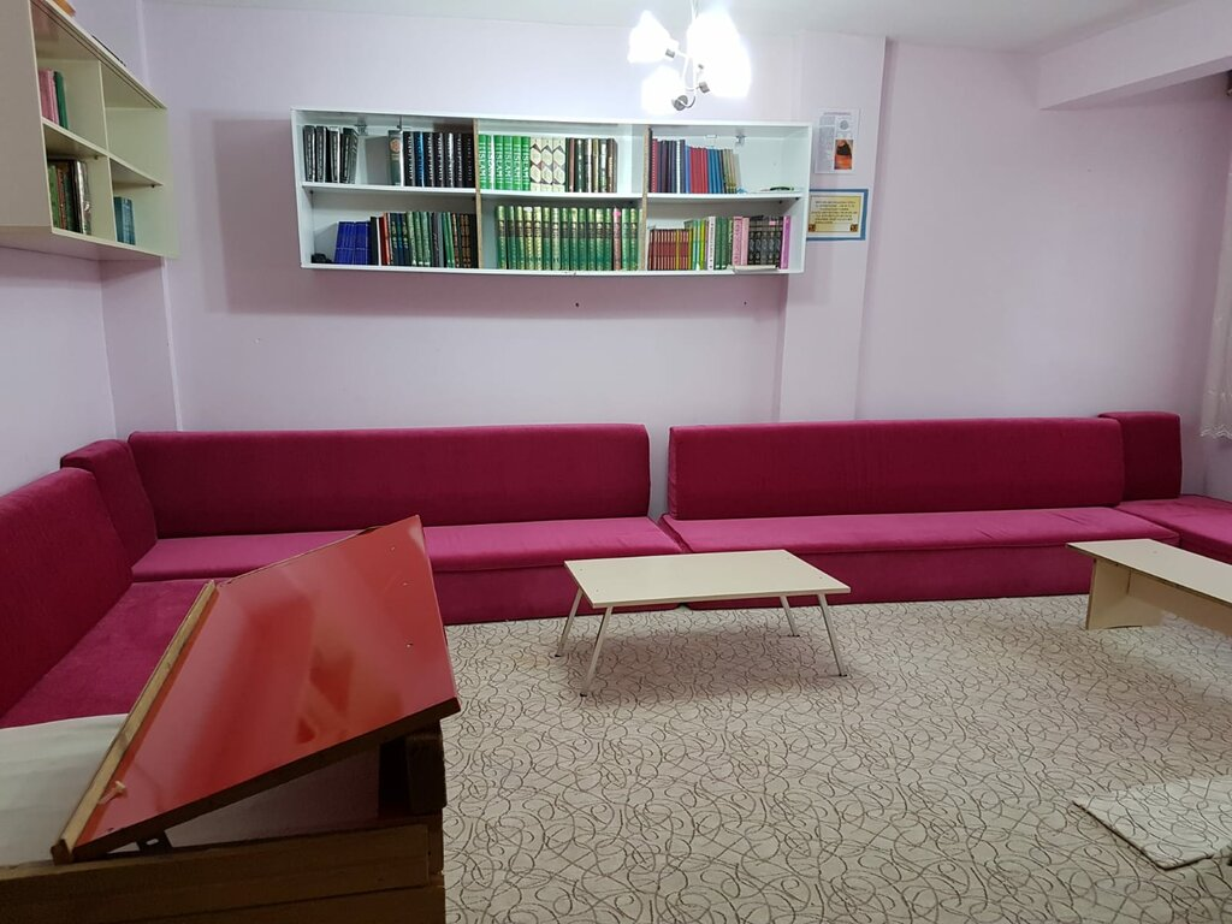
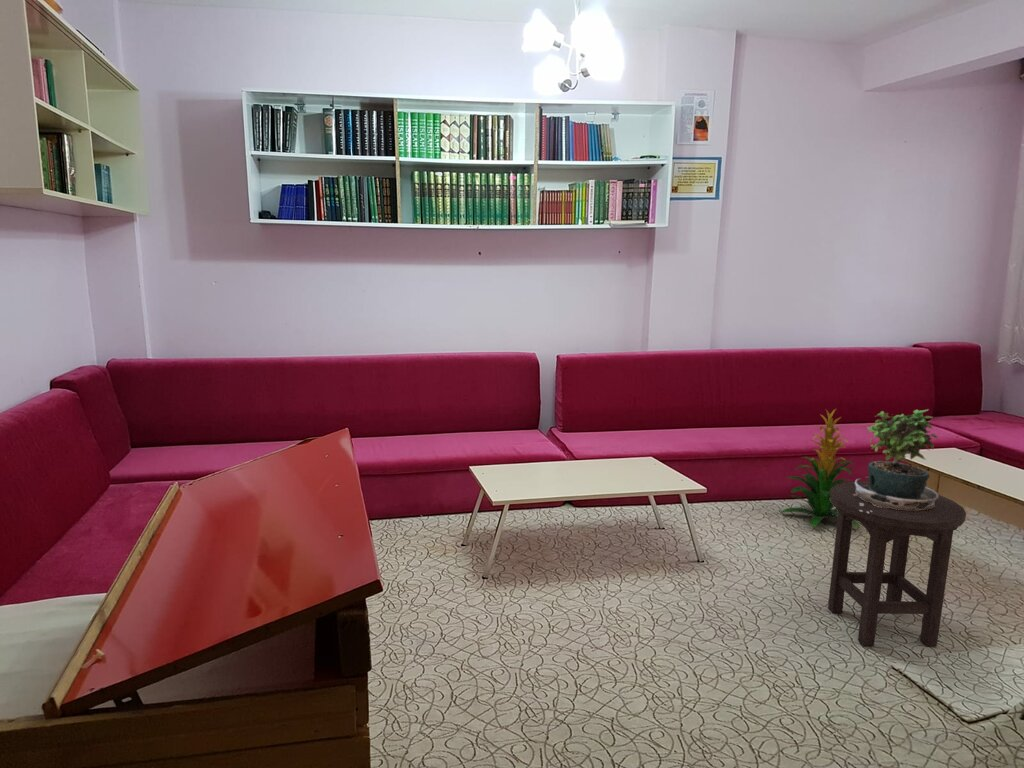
+ indoor plant [781,408,861,529]
+ potted plant [853,408,939,513]
+ stool [827,480,967,647]
